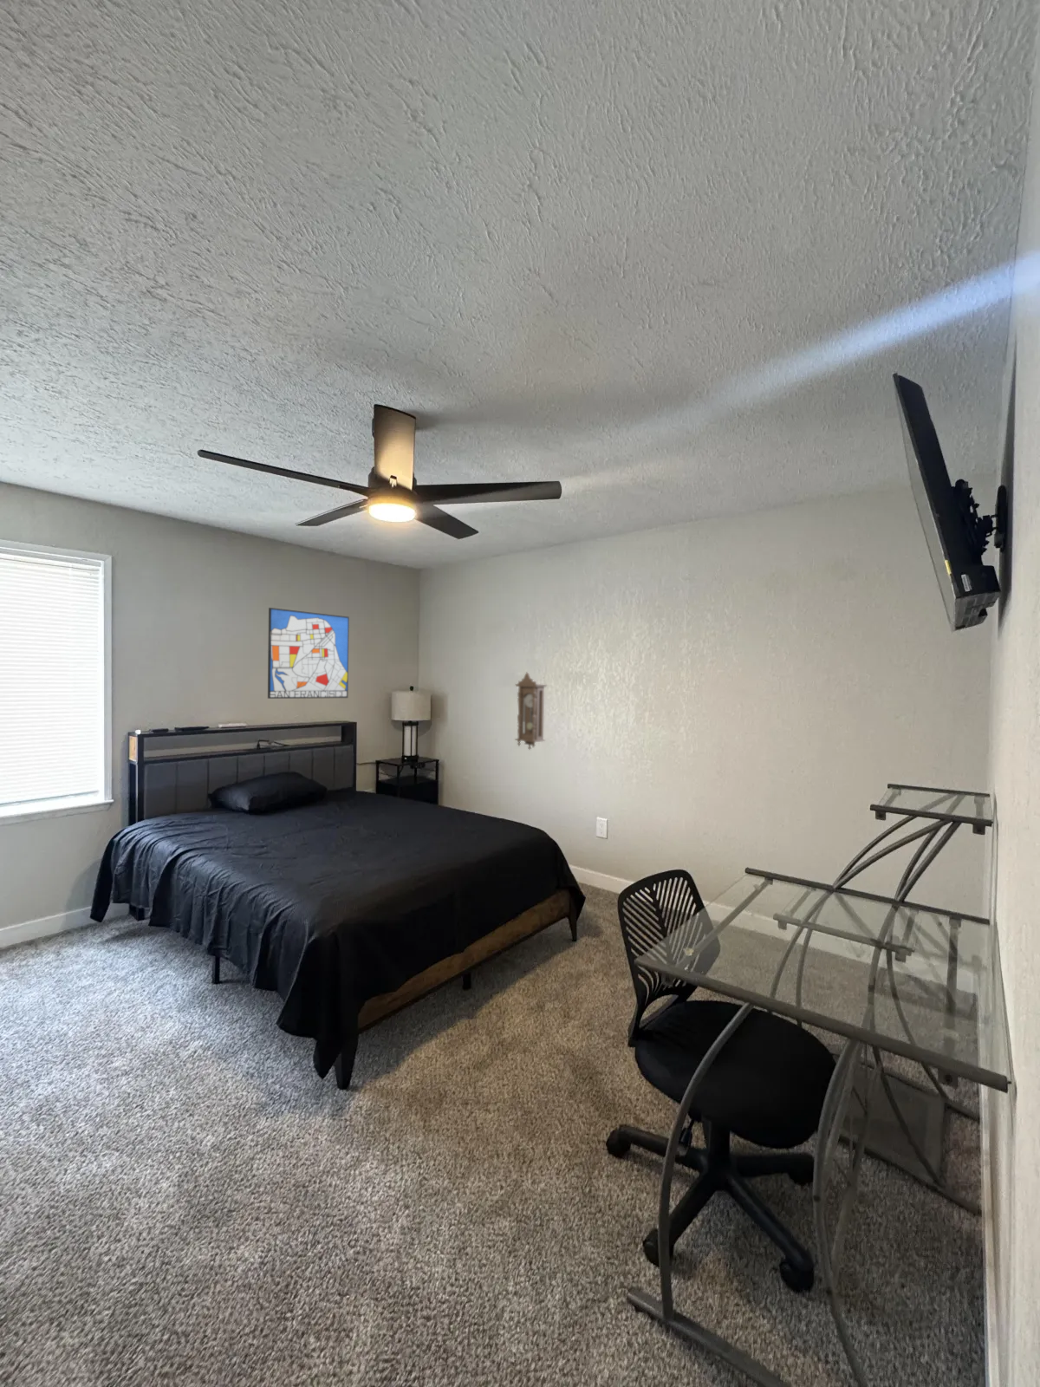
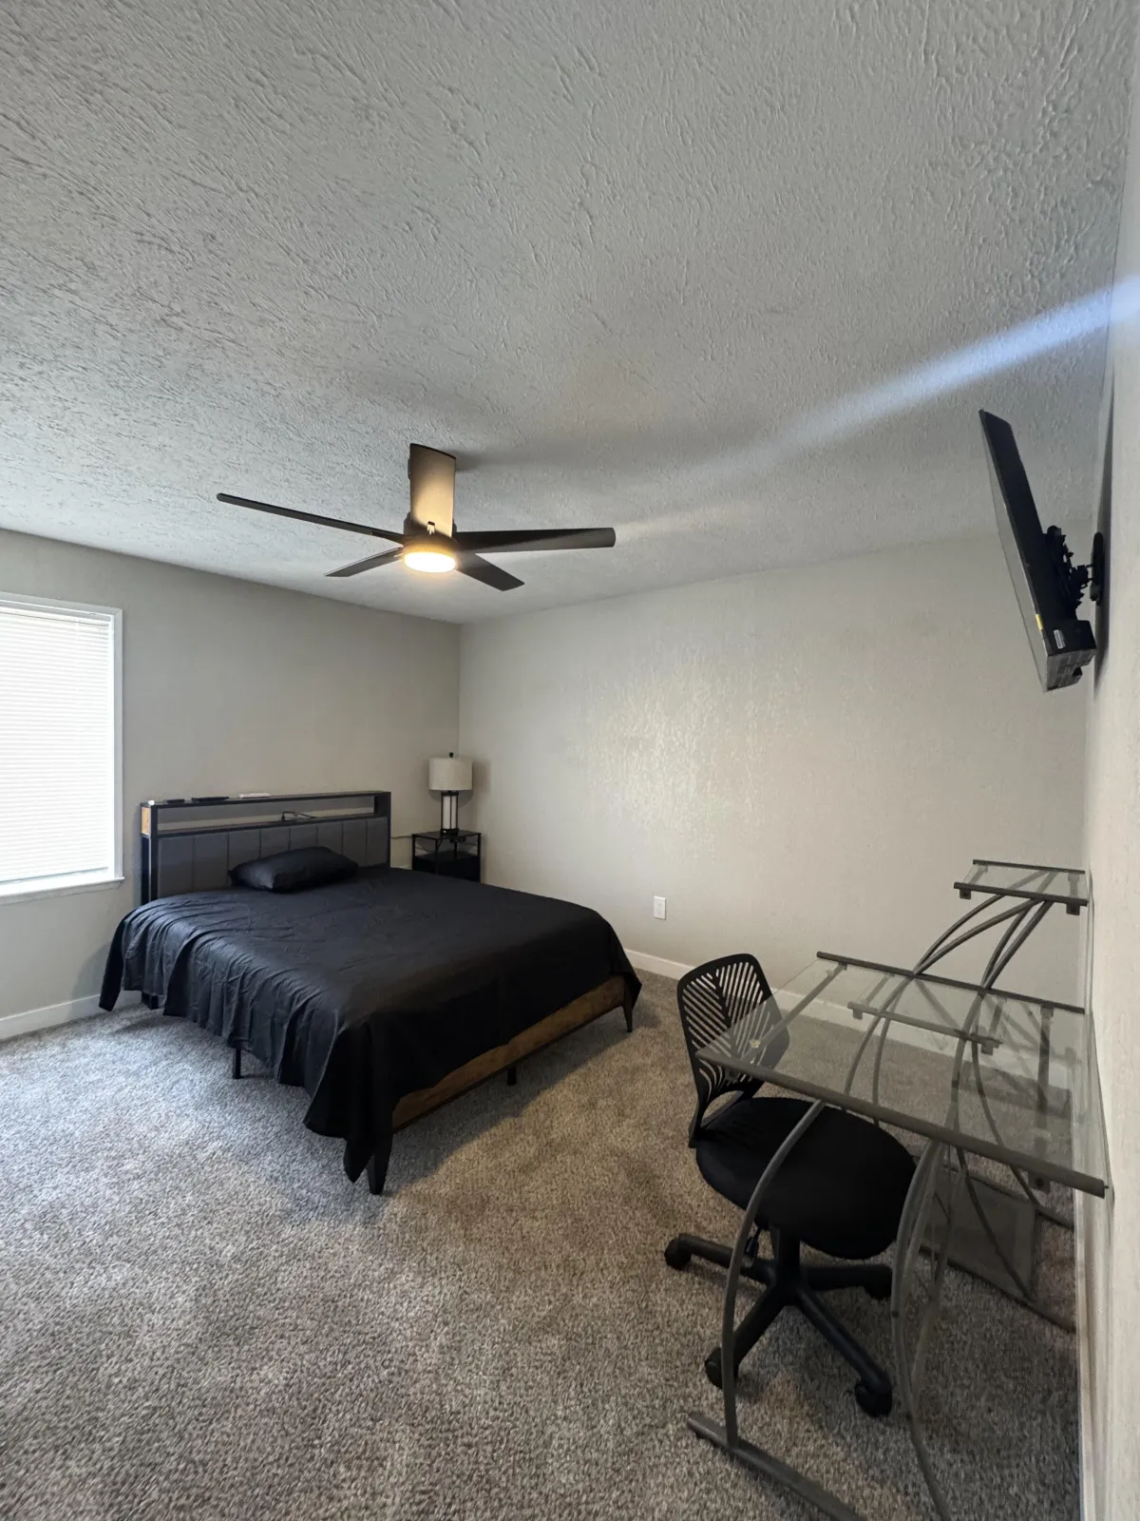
- wall art [267,607,351,700]
- pendulum clock [513,671,547,750]
